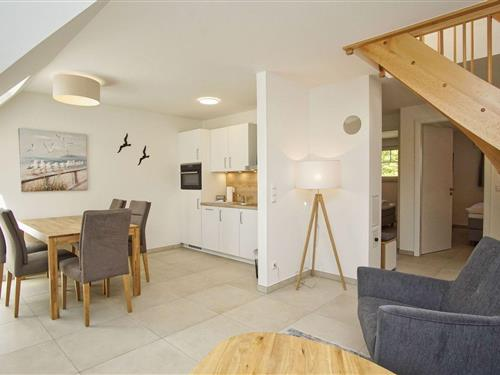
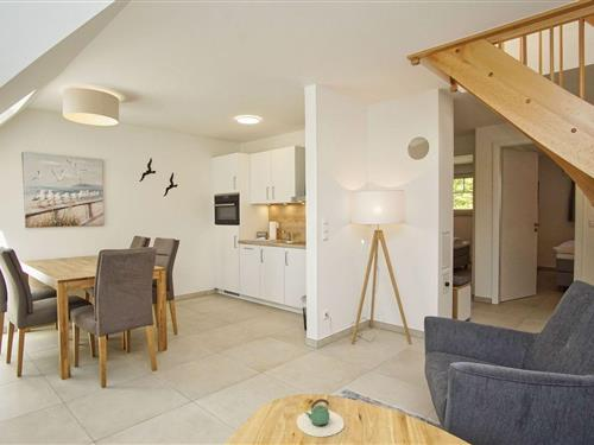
+ teapot [296,398,346,438]
